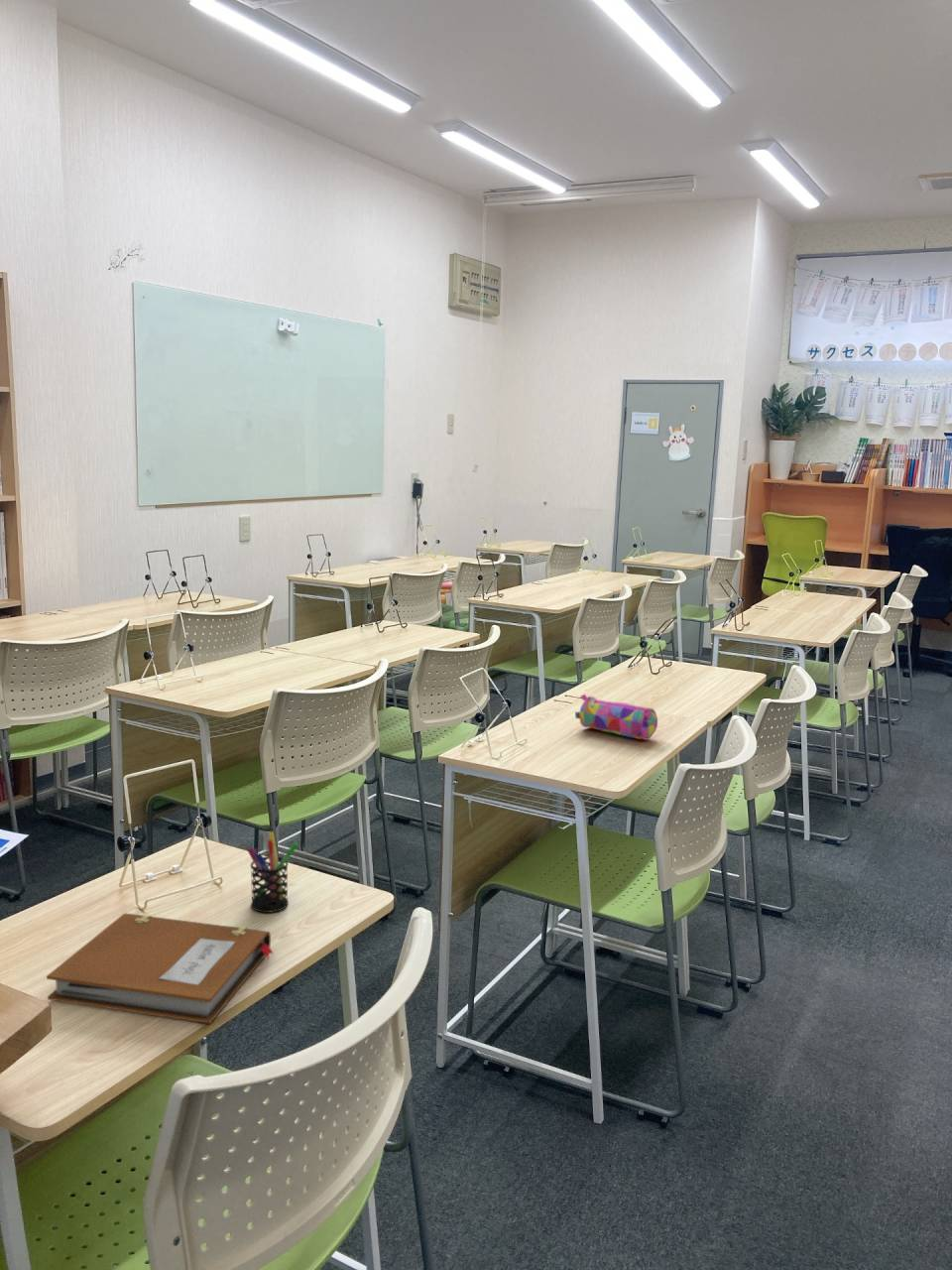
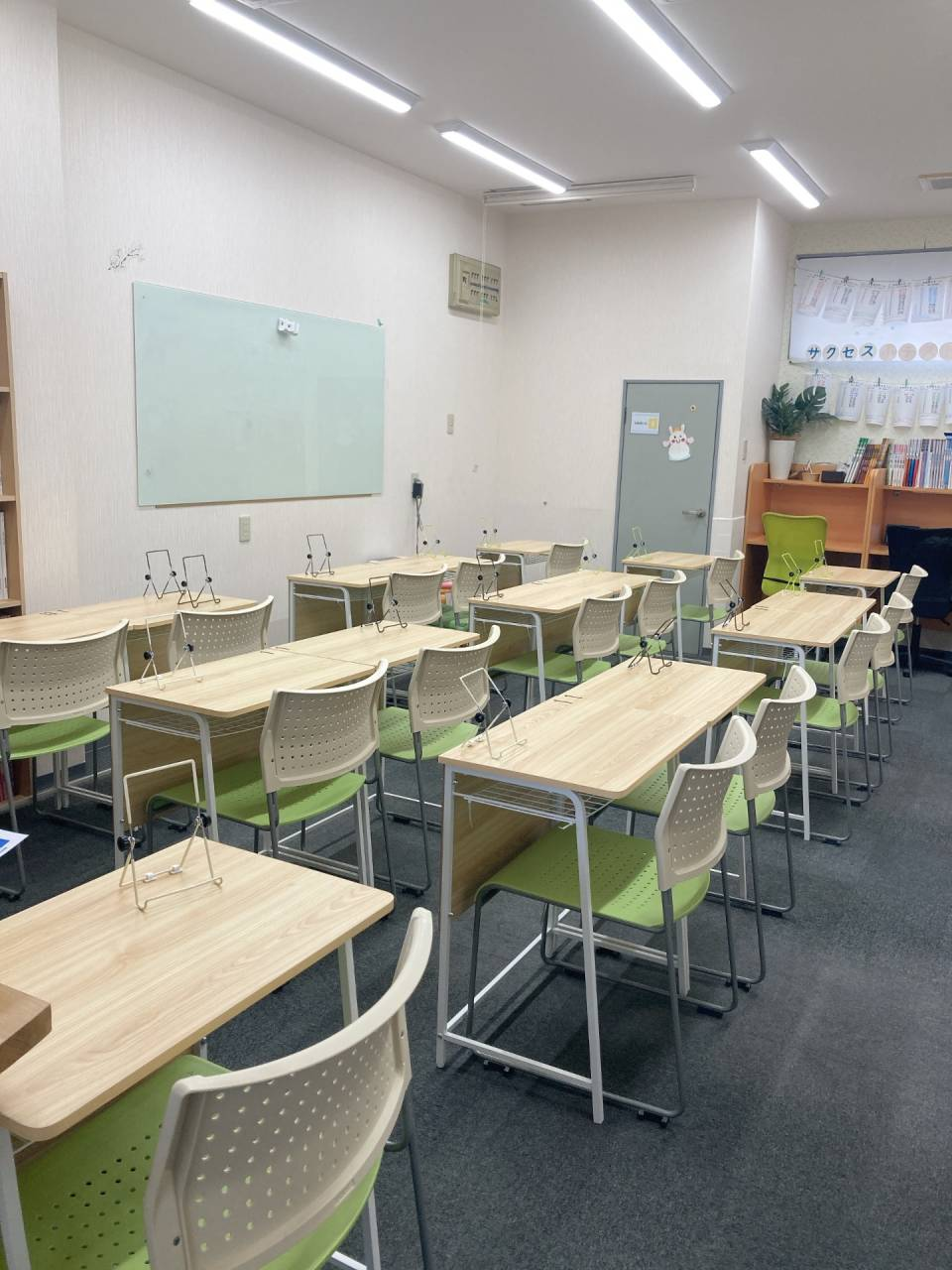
- pencil case [574,693,658,741]
- pen holder [247,830,299,914]
- notebook [46,912,275,1024]
